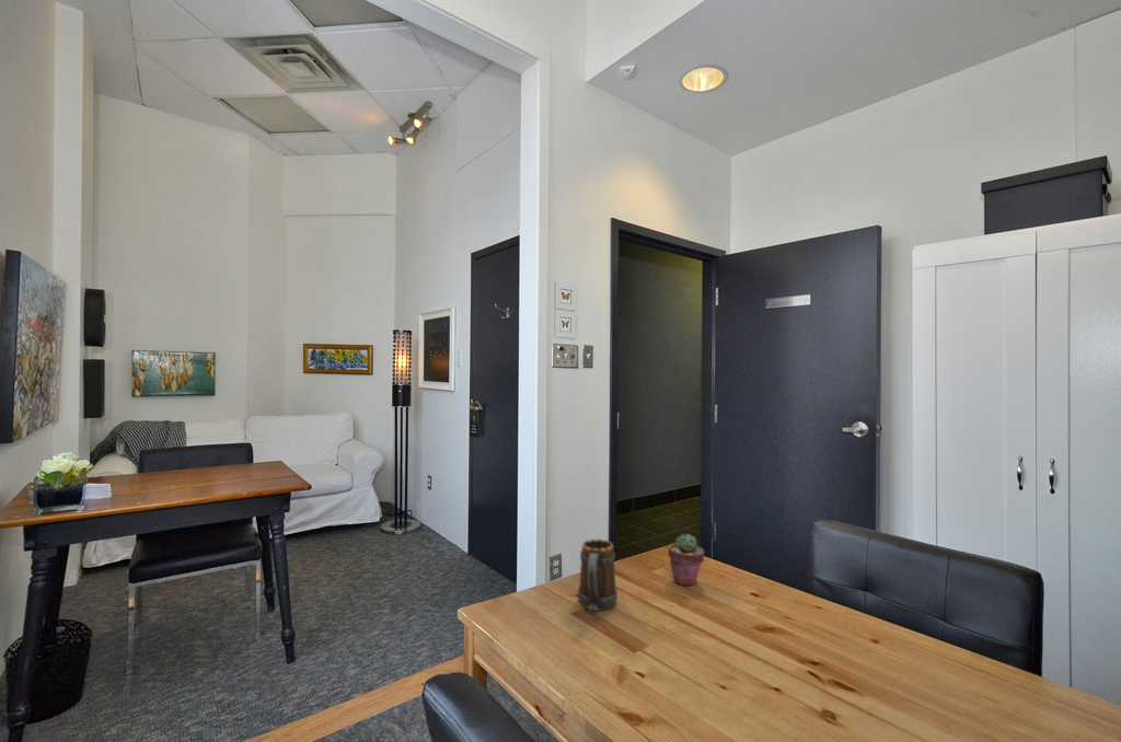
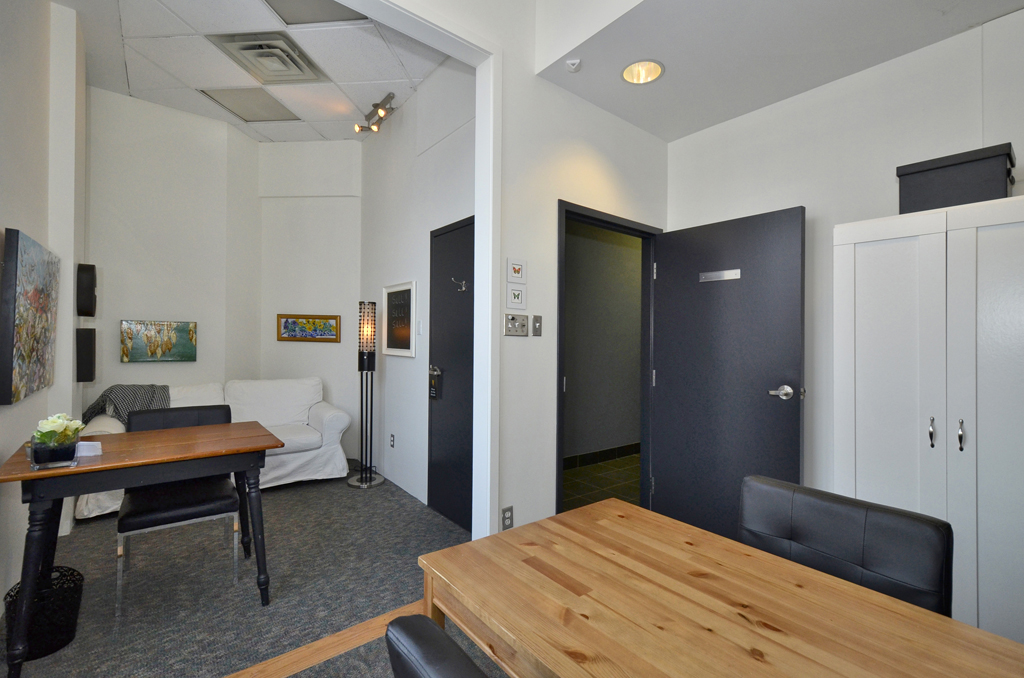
- mug [577,538,619,612]
- potted succulent [667,533,706,587]
